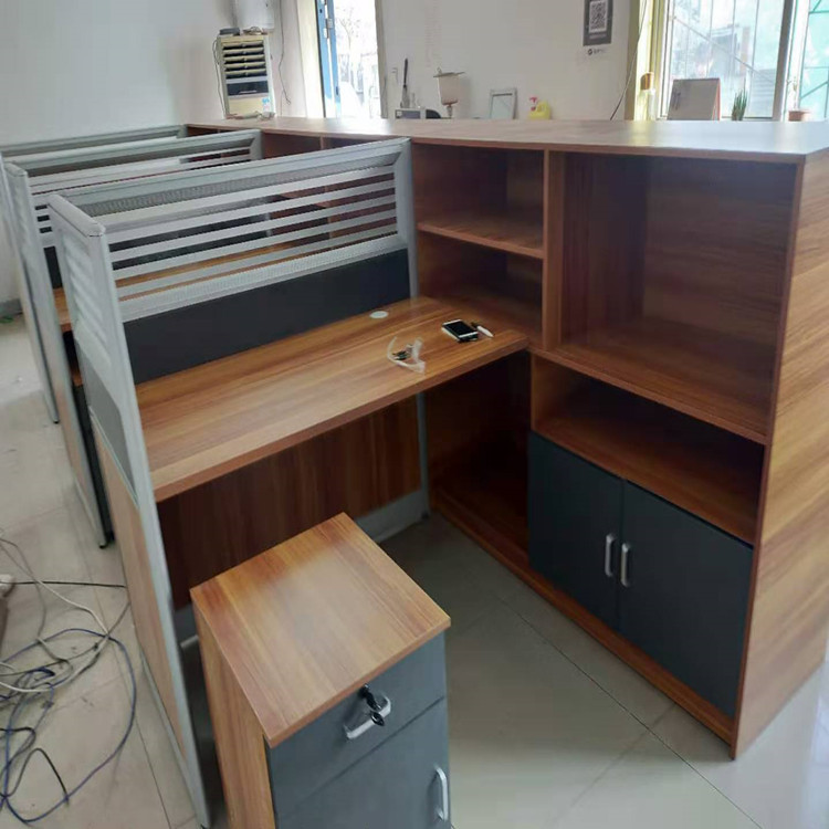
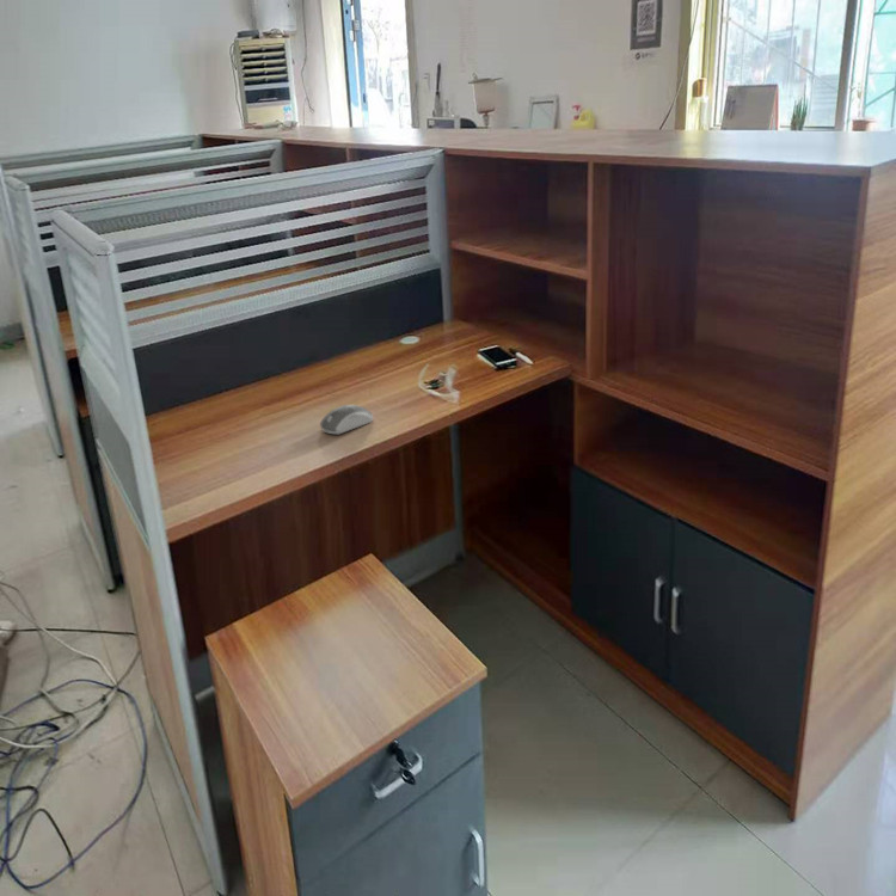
+ computer mouse [319,404,374,435]
